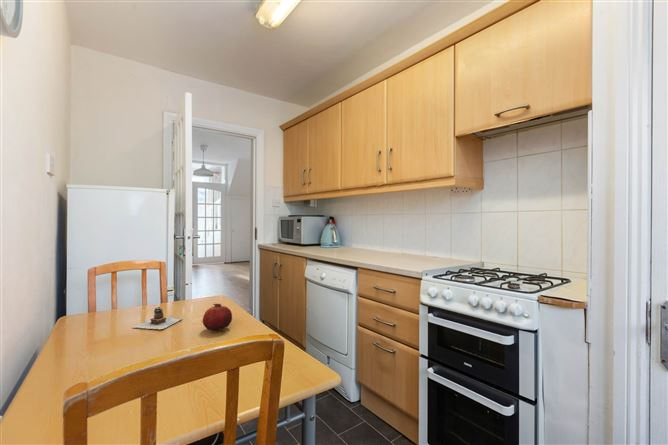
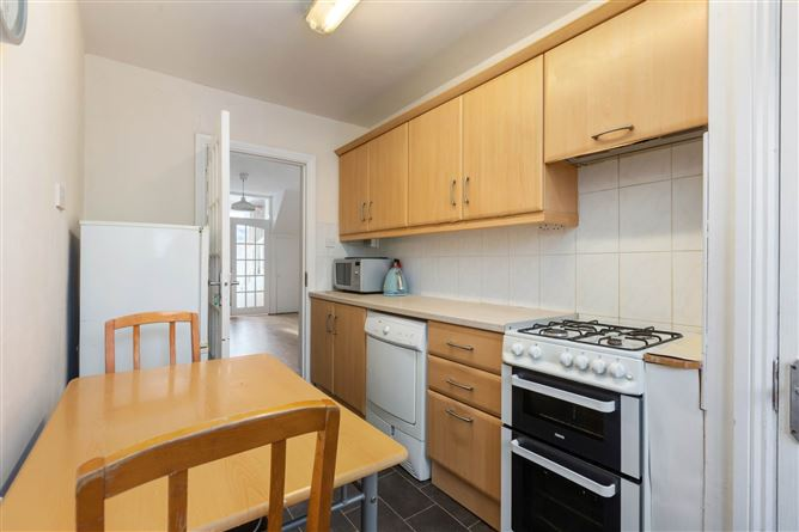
- teapot [131,306,183,330]
- fruit [202,303,233,331]
